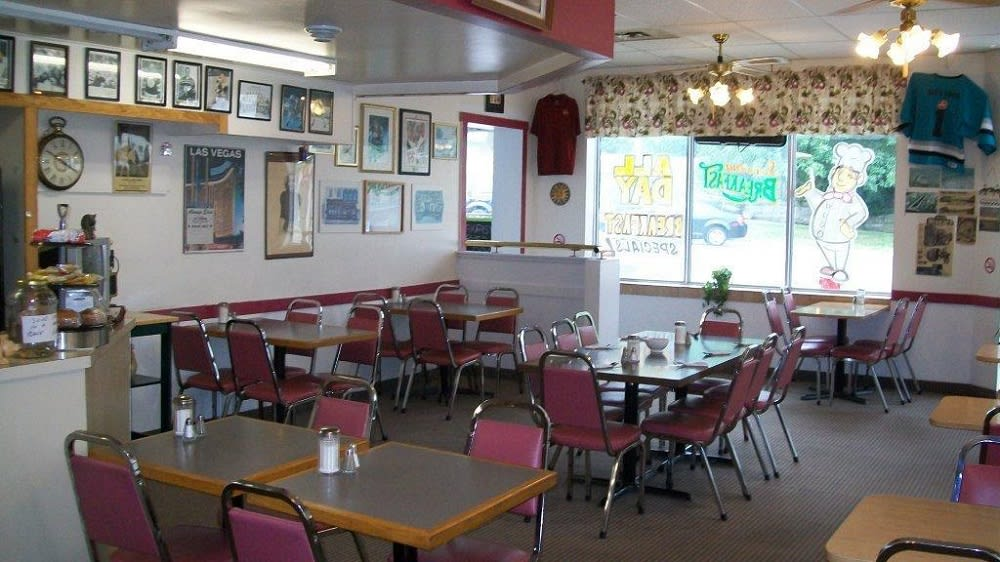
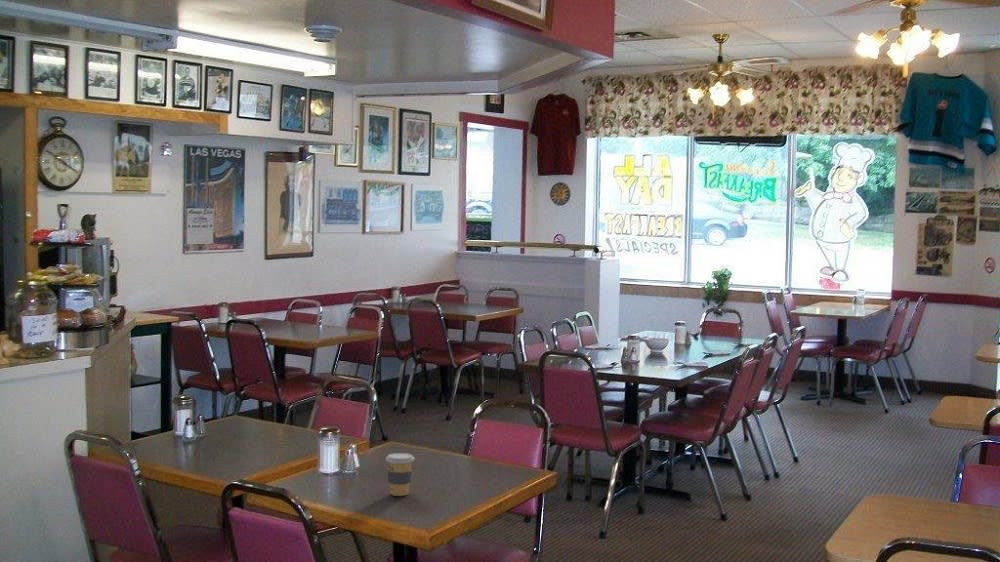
+ coffee cup [385,452,415,497]
